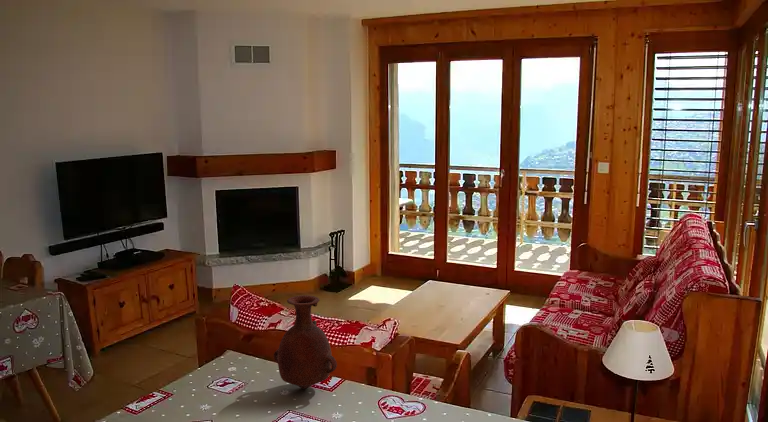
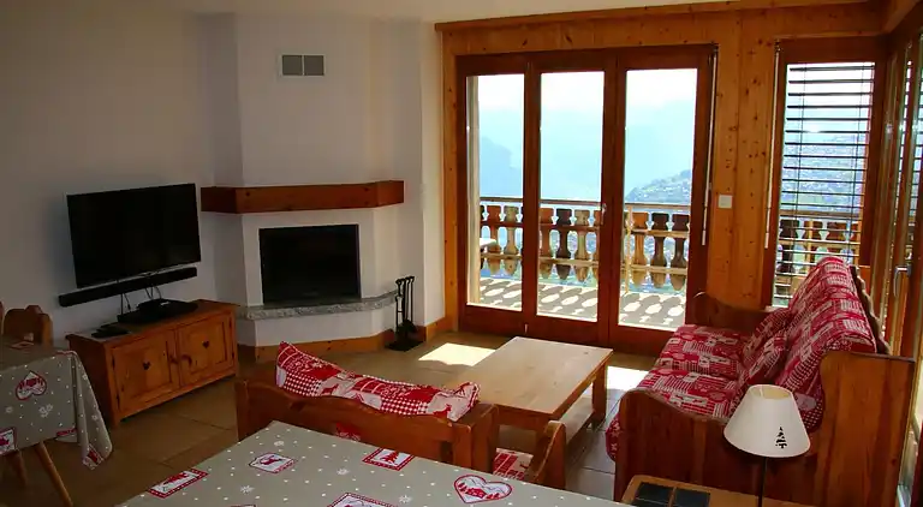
- vase [272,294,338,390]
